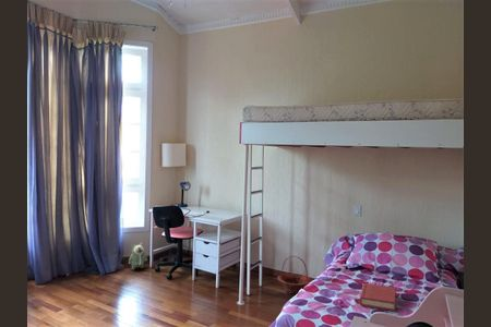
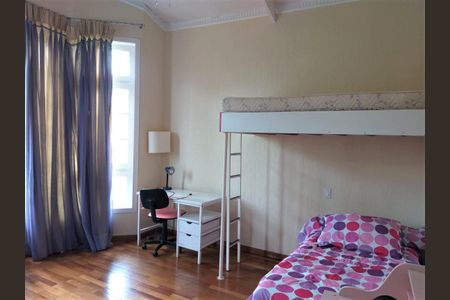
- basket [276,255,313,294]
- hardback book [359,282,396,312]
- plush toy [128,241,148,271]
